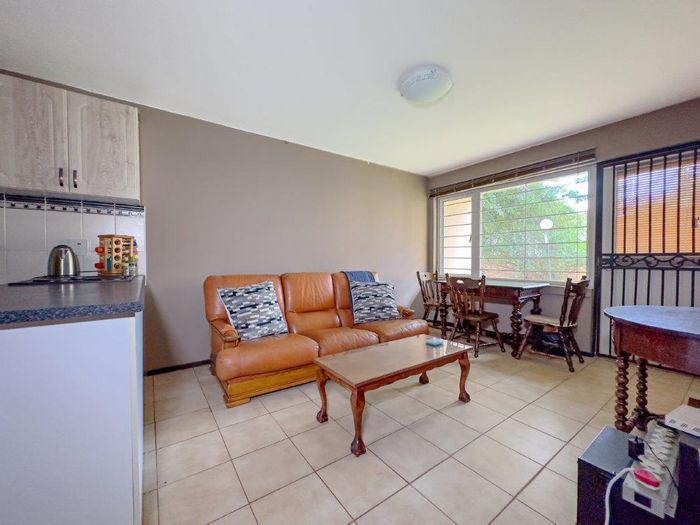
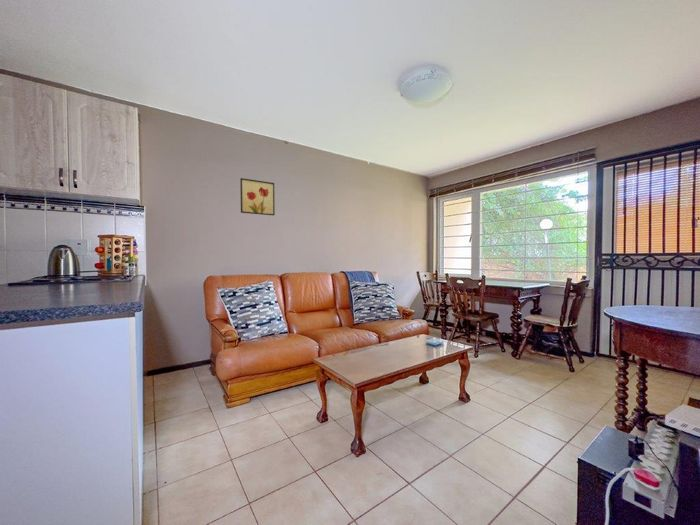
+ wall art [239,177,276,216]
